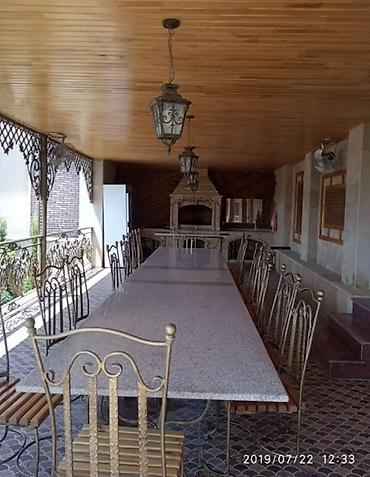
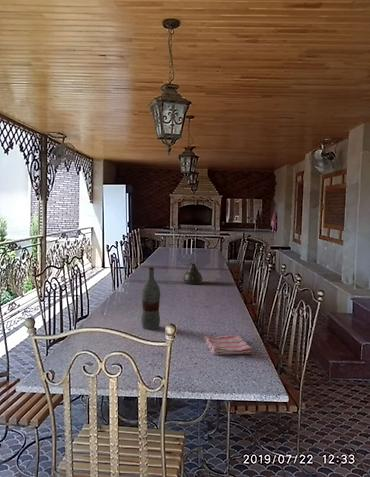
+ bottle [140,266,161,331]
+ dish towel [203,334,254,356]
+ teapot [182,262,204,285]
